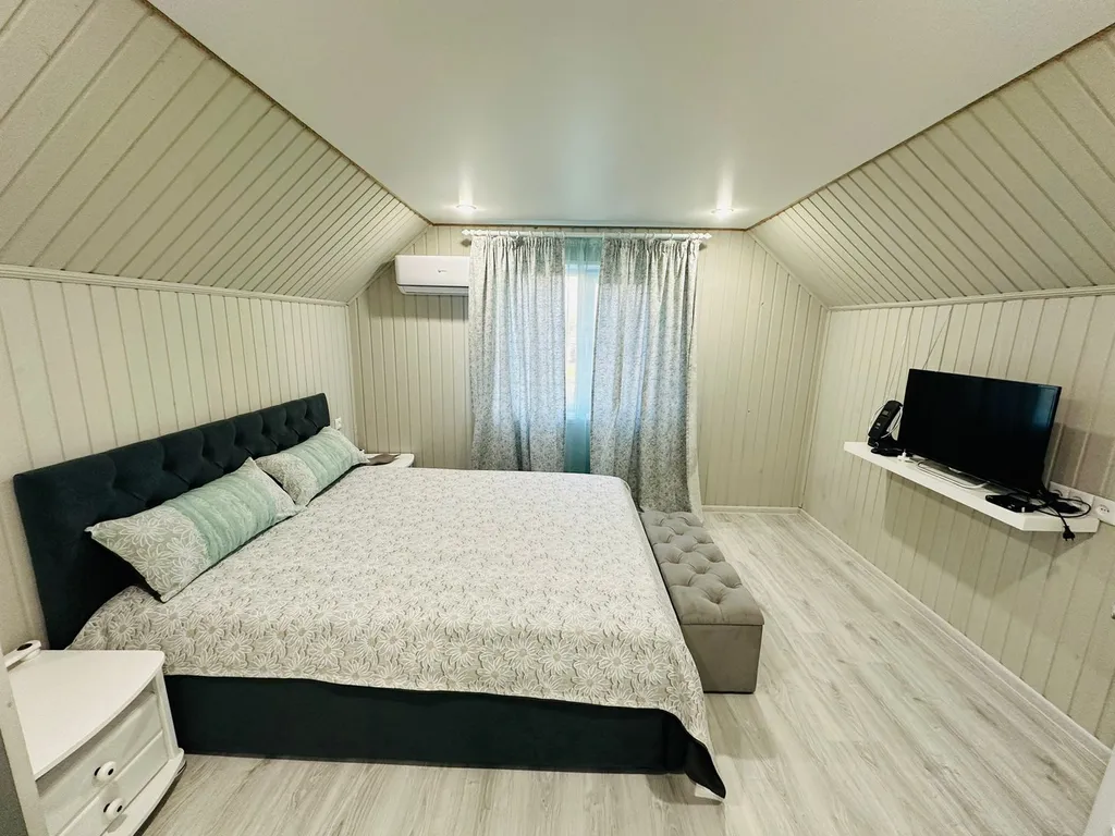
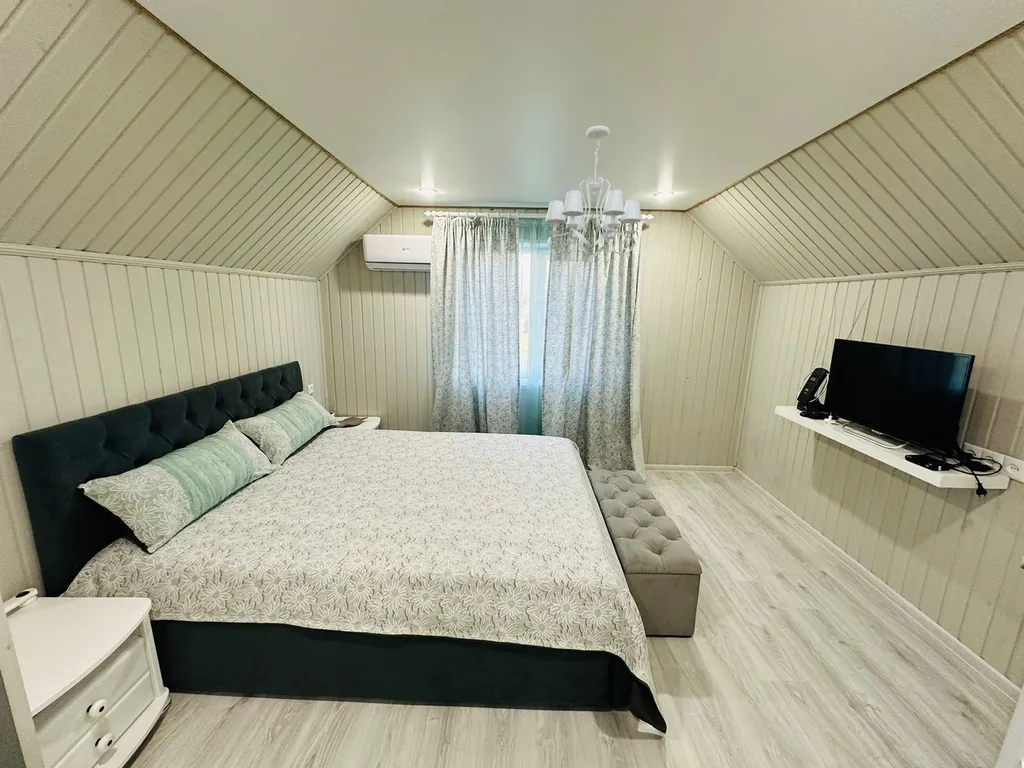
+ chandelier [544,125,642,264]
